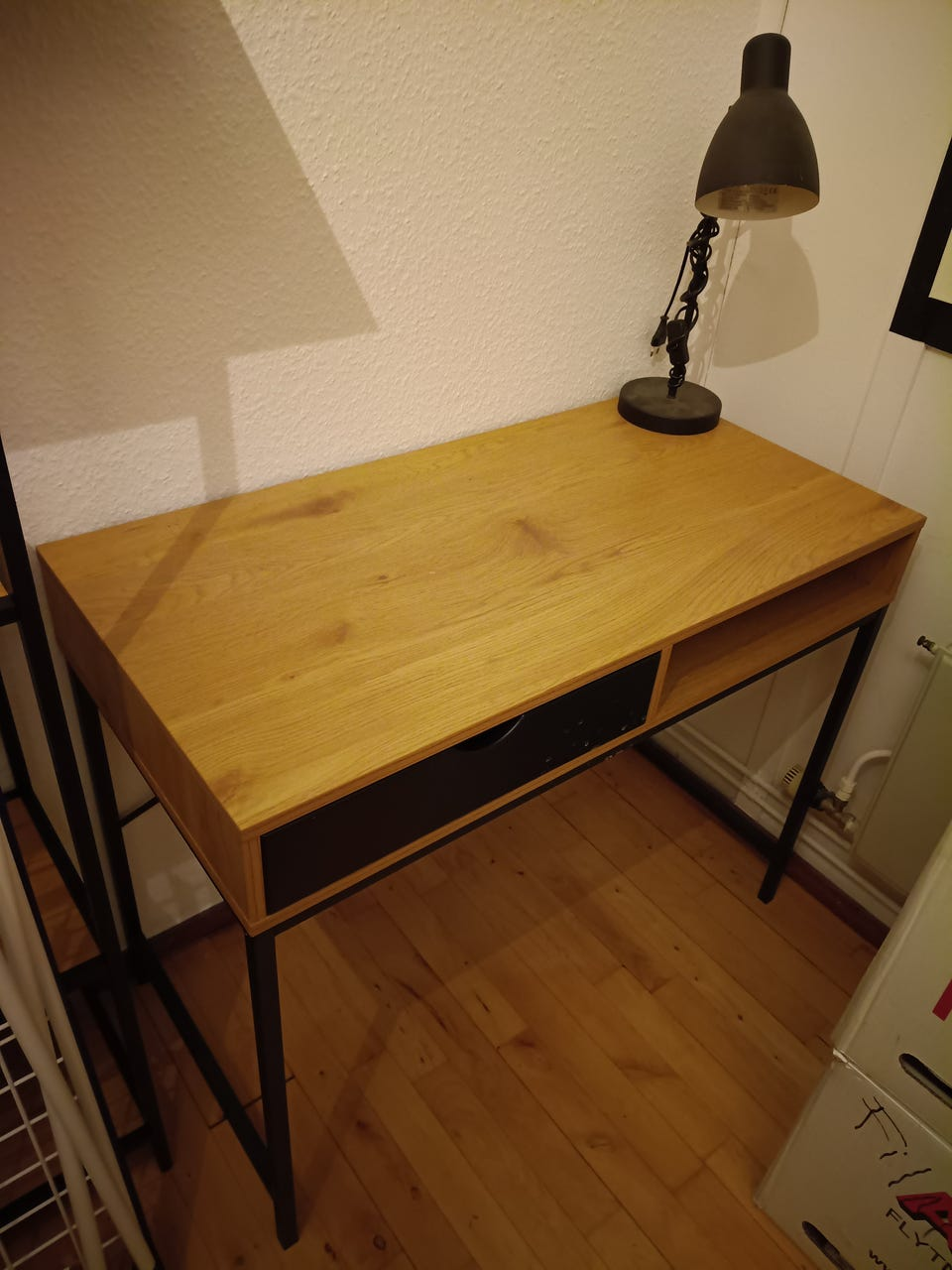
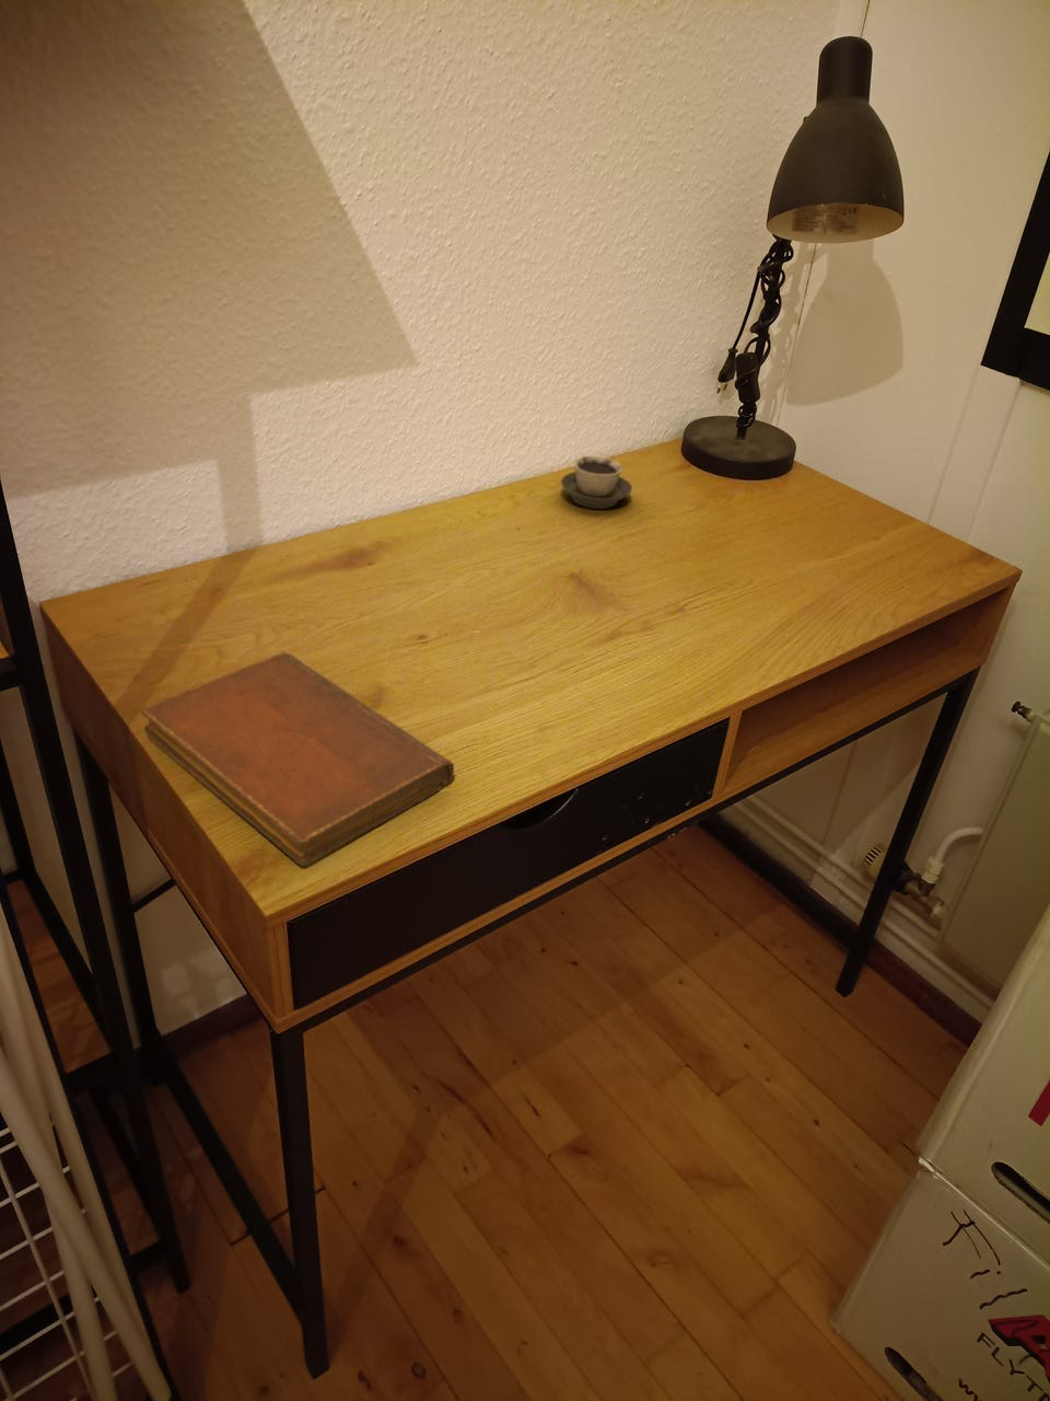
+ notebook [140,651,456,867]
+ cup [560,456,633,510]
